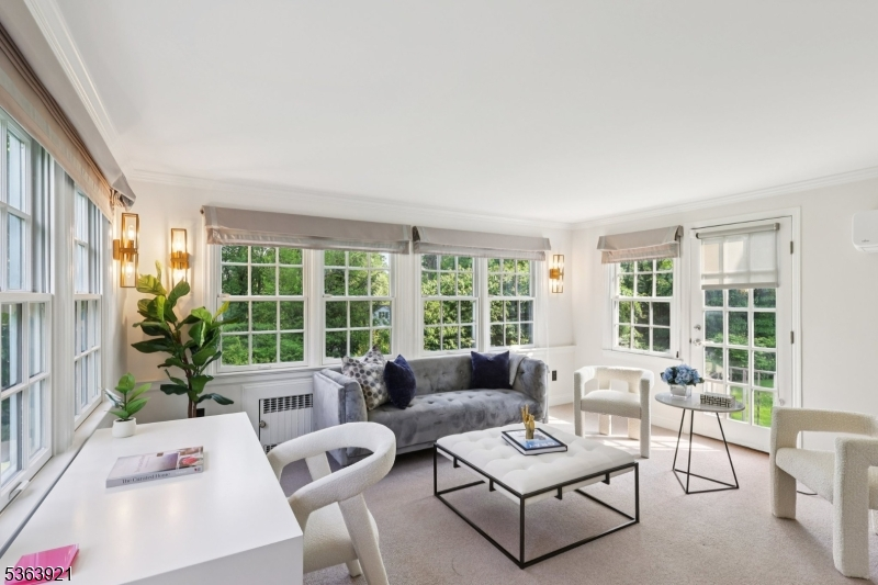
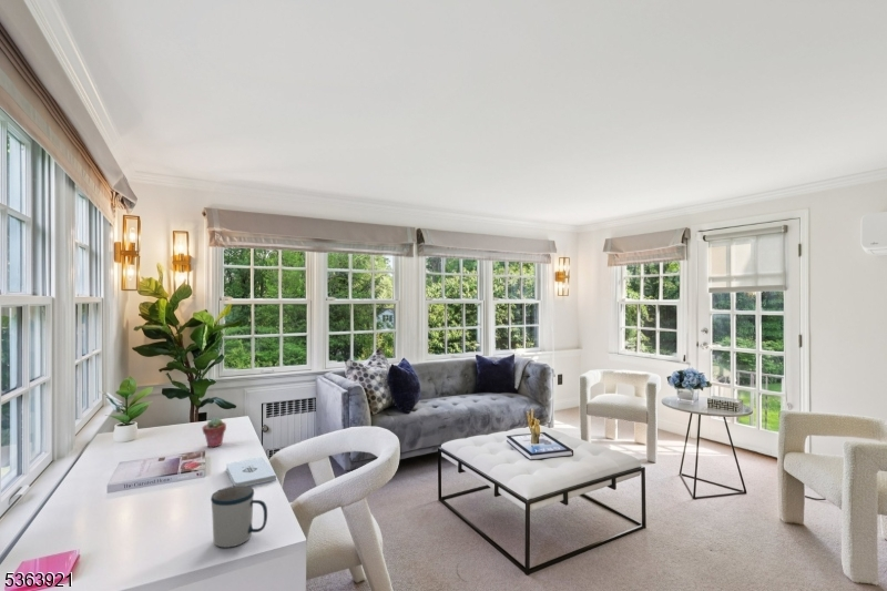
+ notepad [225,456,277,487]
+ mug [210,486,268,549]
+ potted succulent [201,416,227,448]
